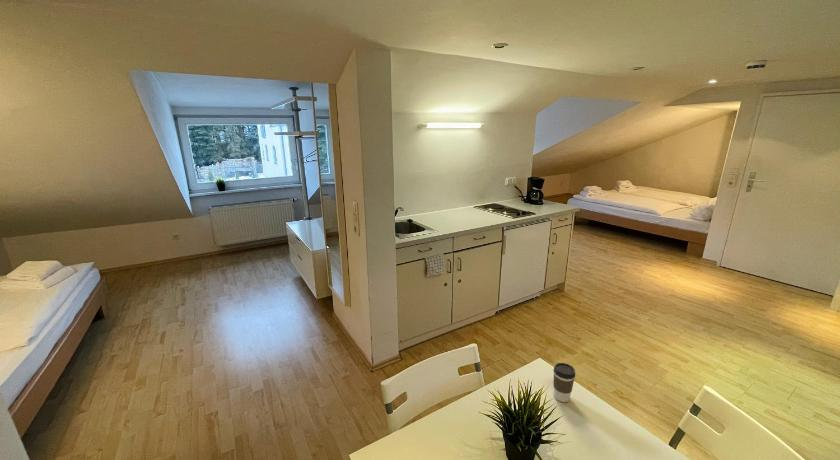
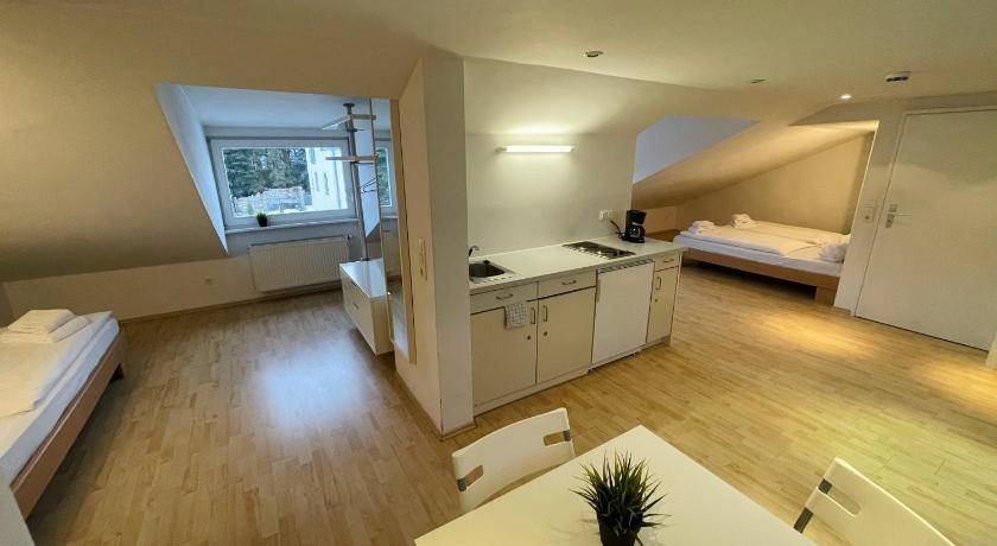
- coffee cup [552,362,576,403]
